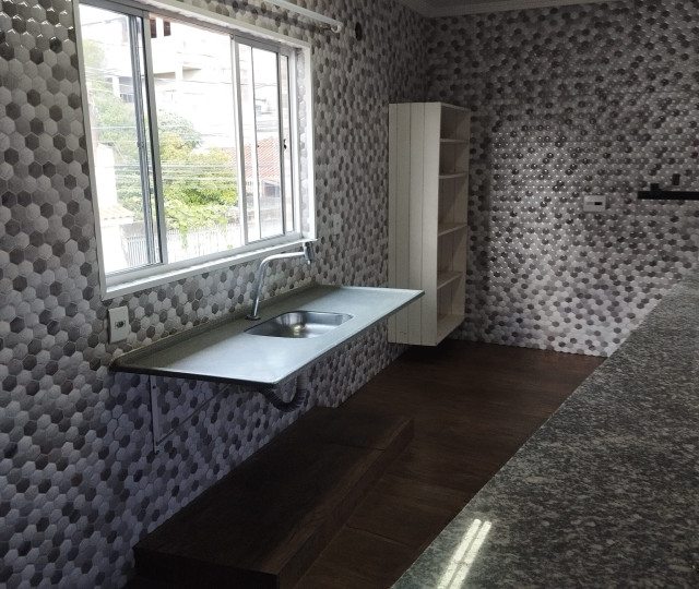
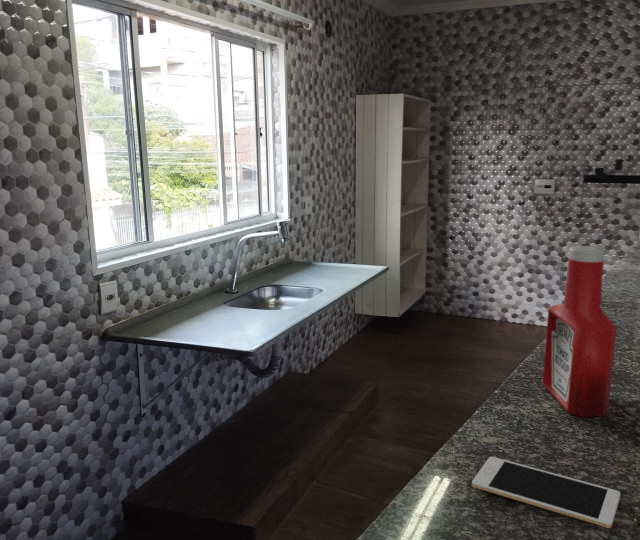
+ soap bottle [542,245,618,418]
+ cell phone [471,456,621,529]
